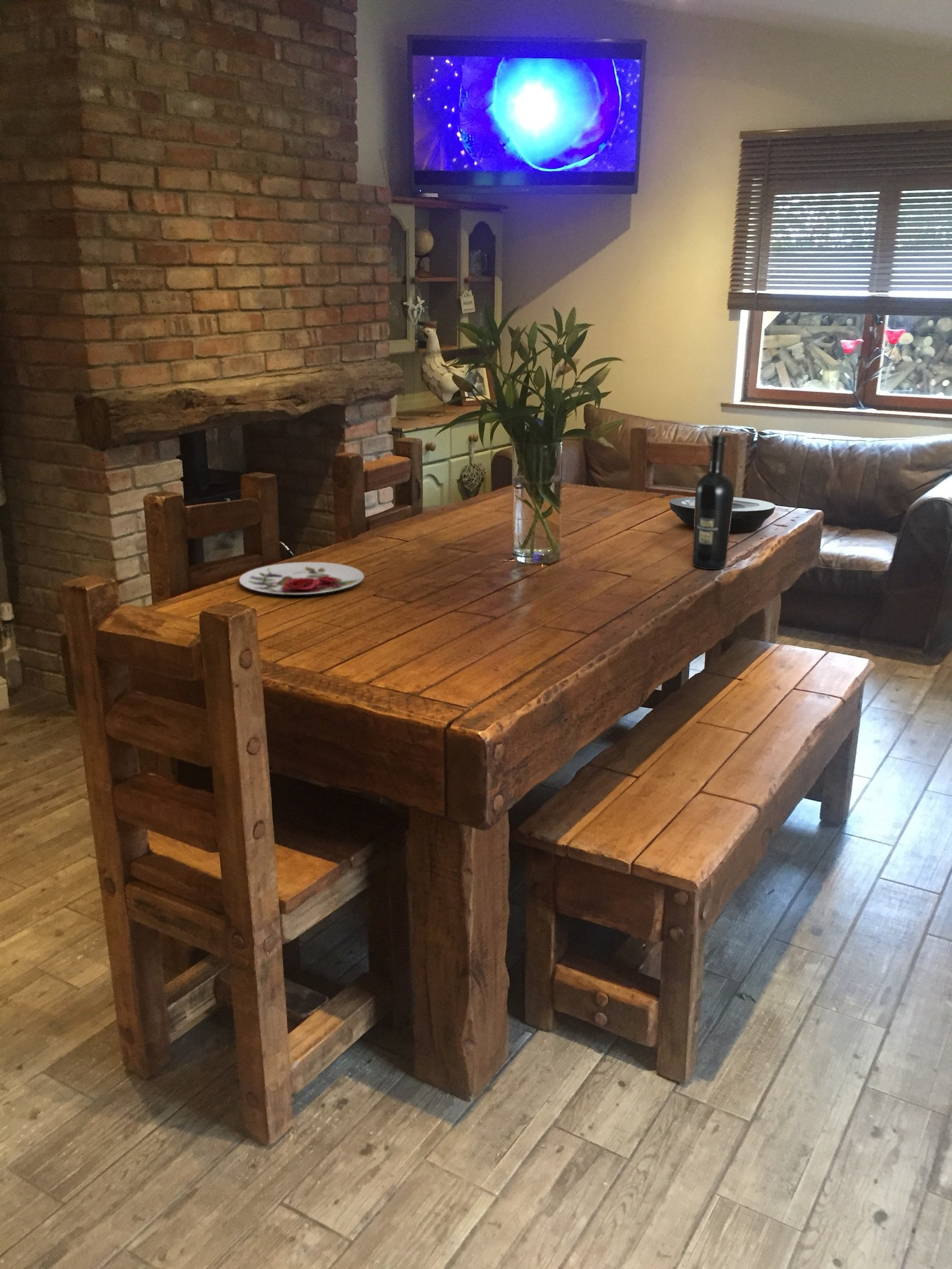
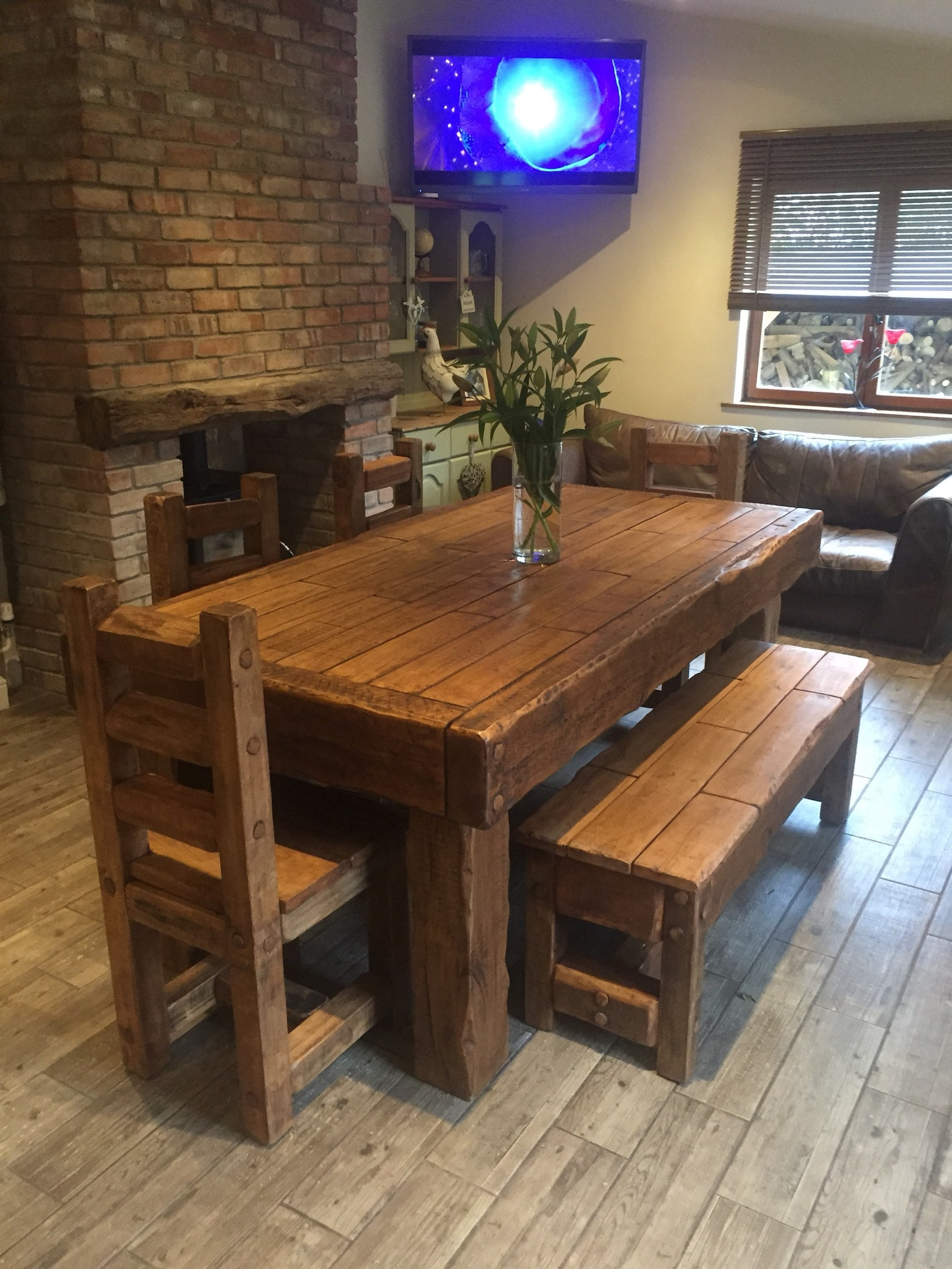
- plate [239,562,364,595]
- plate [669,496,776,532]
- wine bottle [692,435,734,570]
